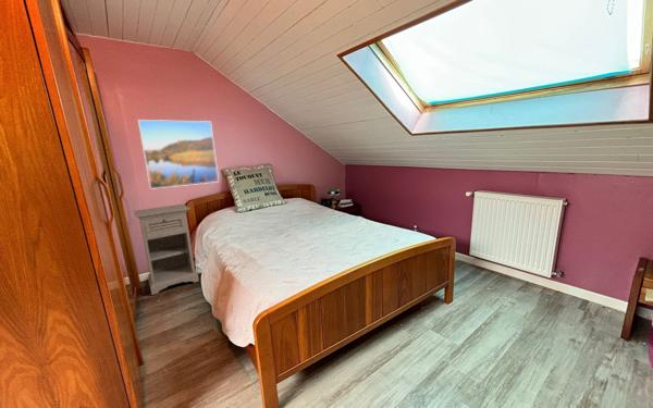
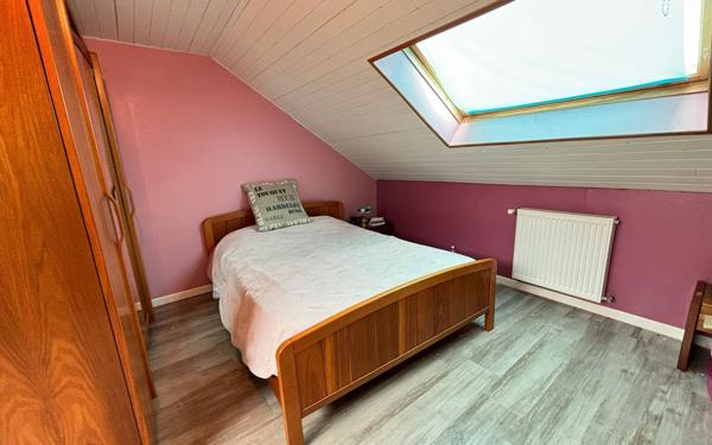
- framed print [137,119,220,190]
- nightstand [133,203,200,296]
